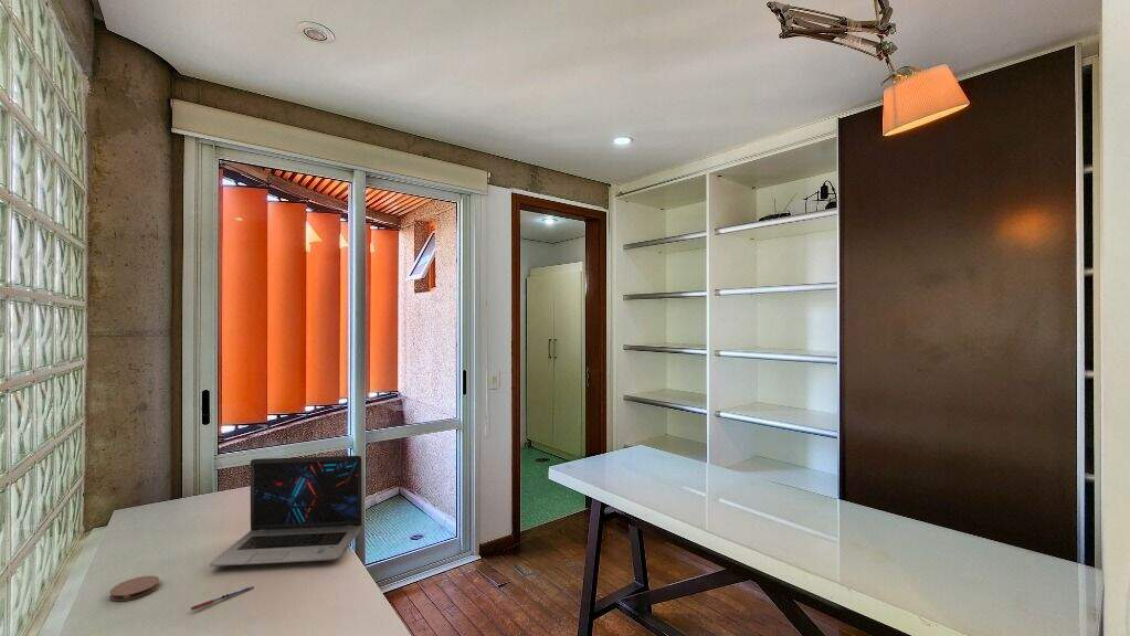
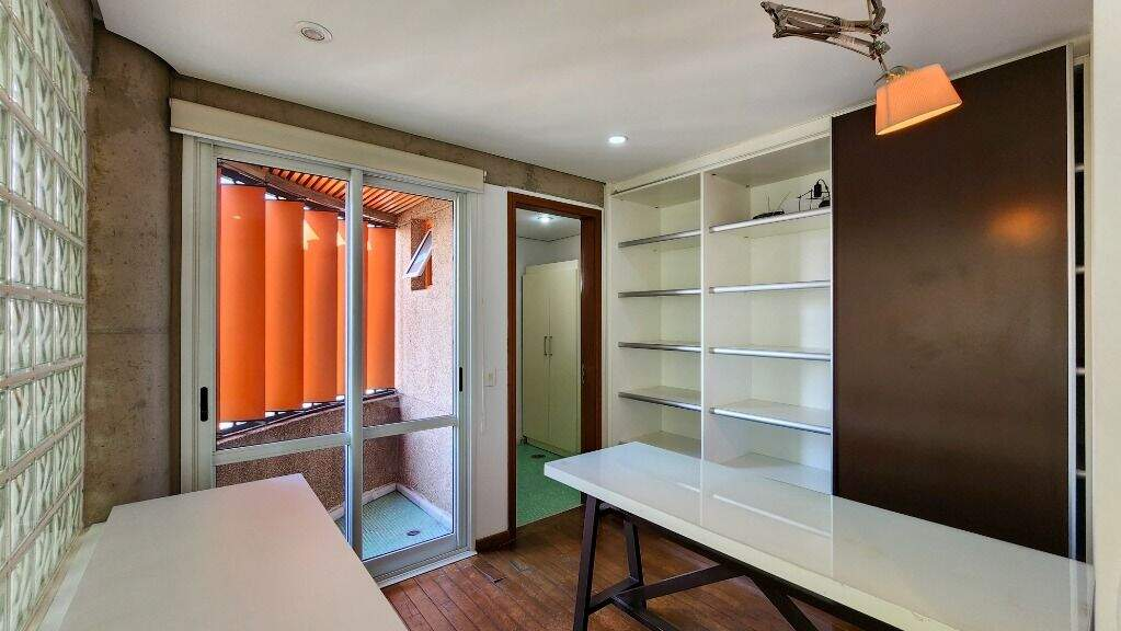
- laptop [209,455,362,568]
- pen [190,585,255,611]
- coaster [109,574,160,602]
